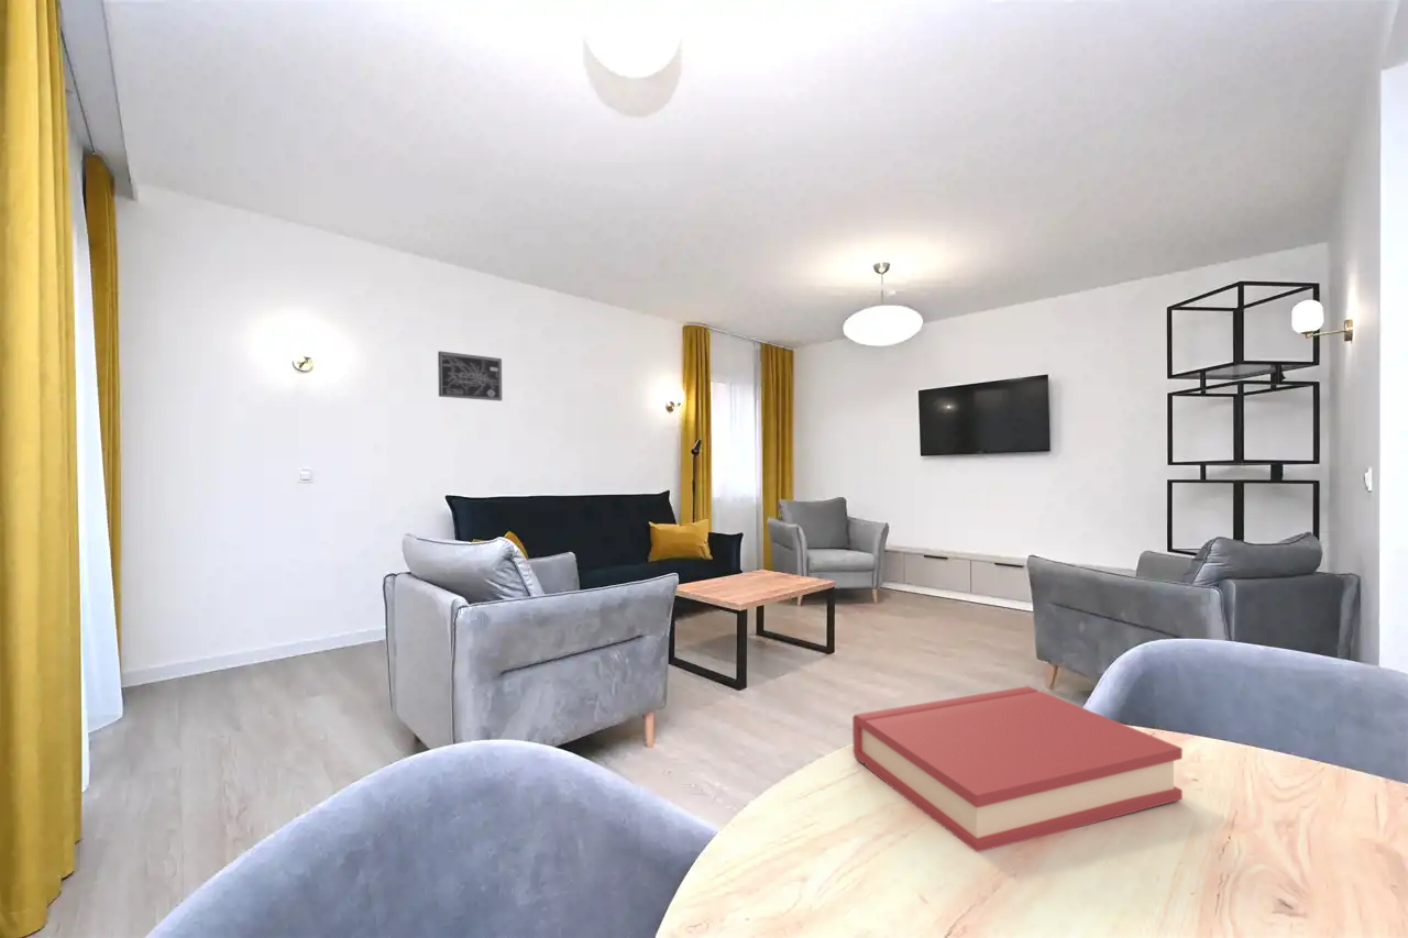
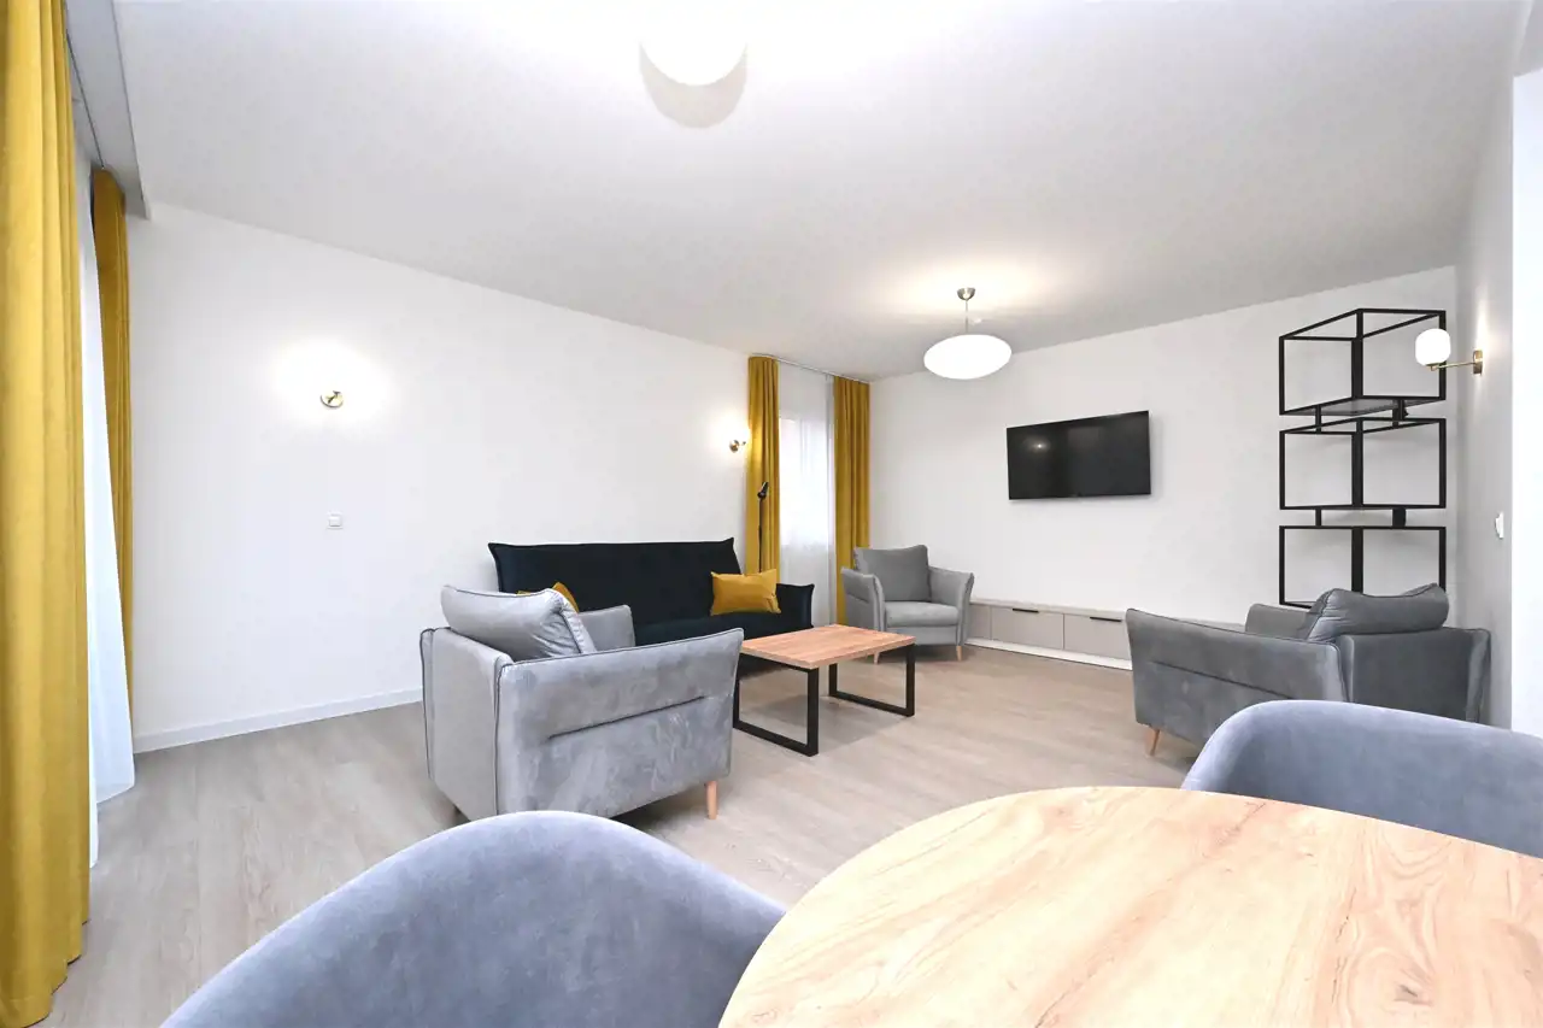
- hardback book [851,685,1184,853]
- wall art [437,350,503,401]
